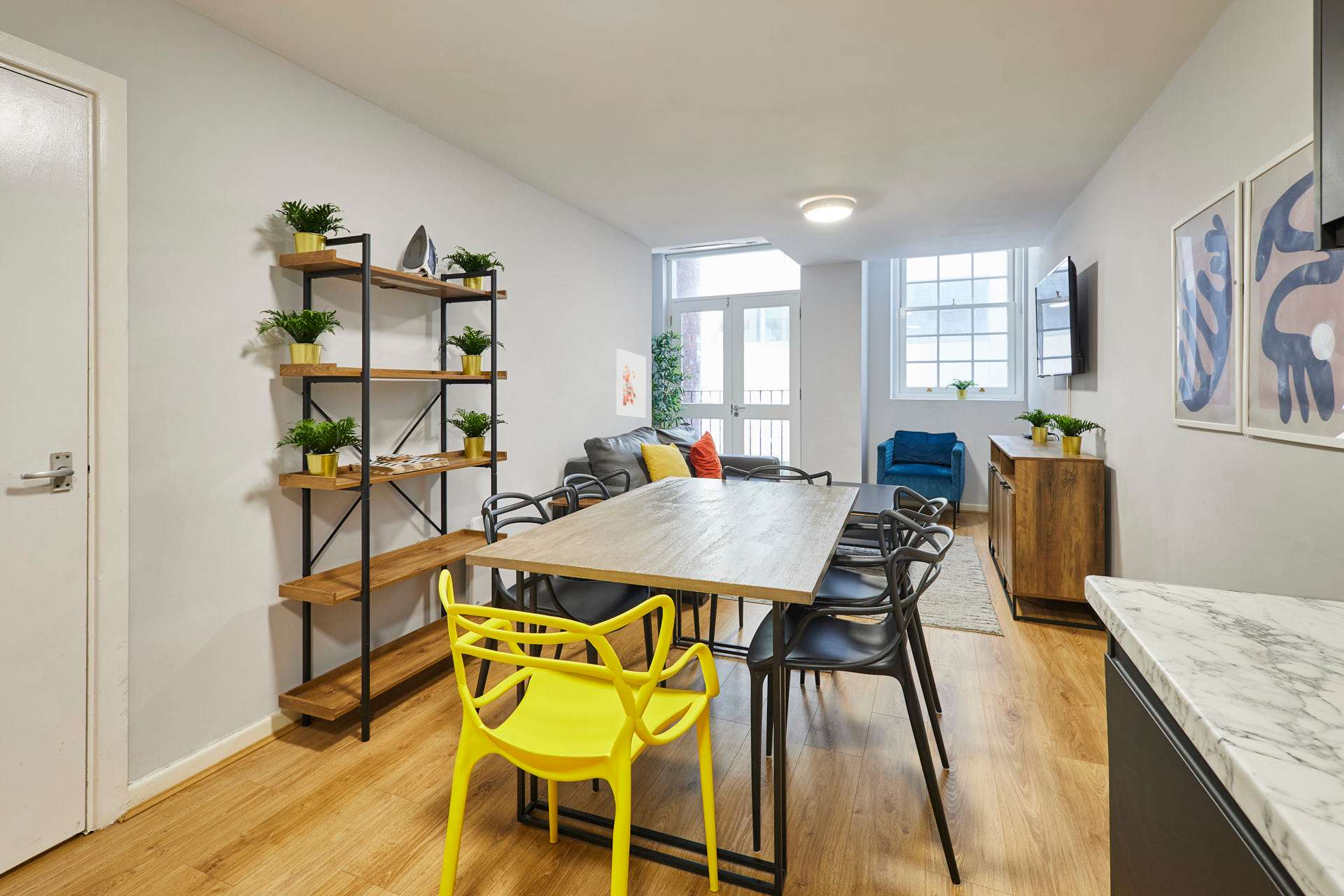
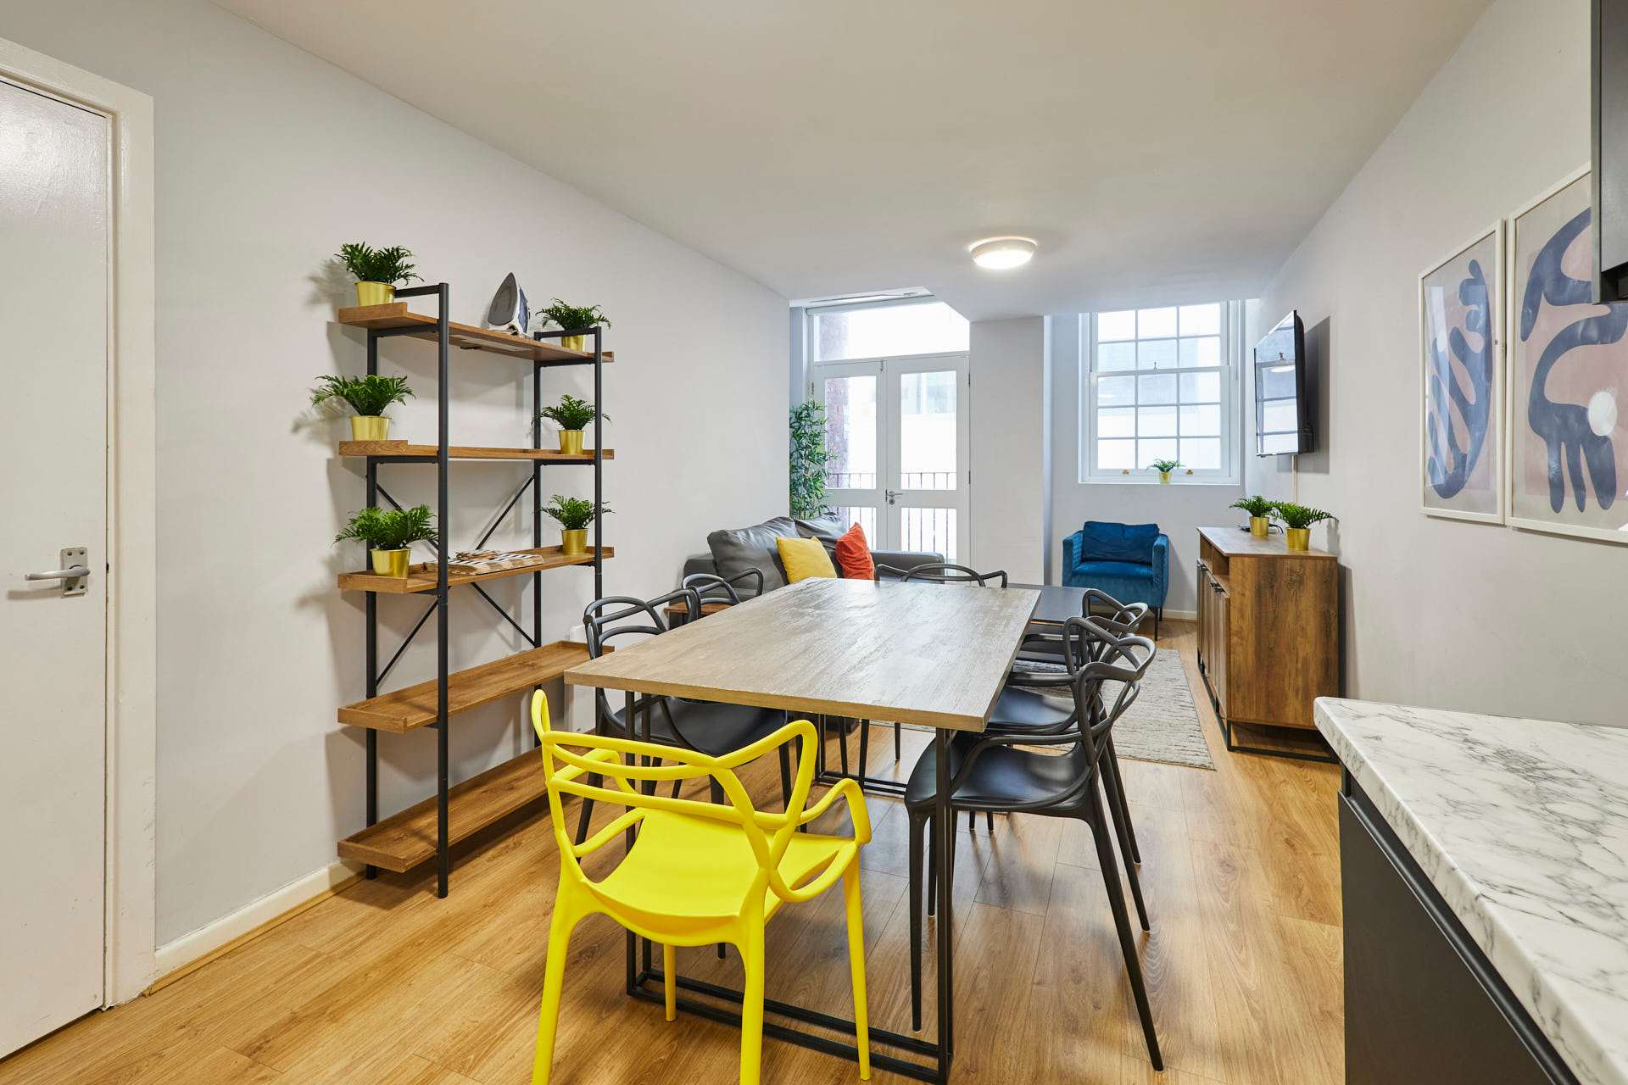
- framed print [615,348,647,419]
